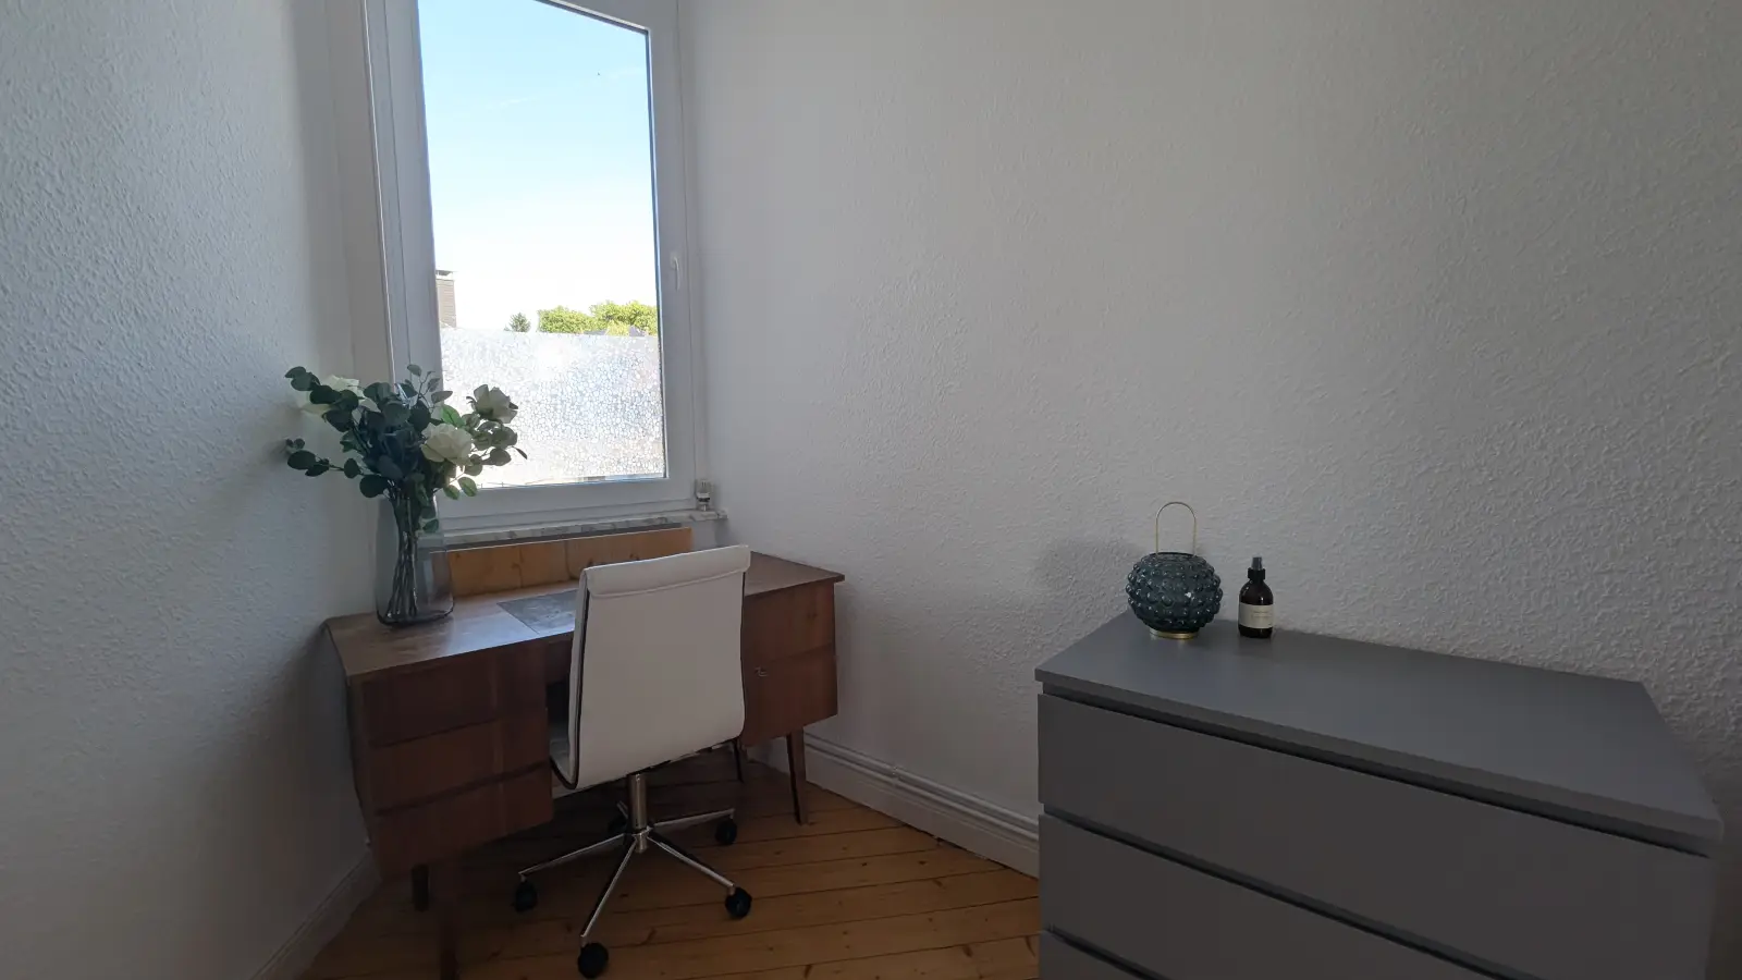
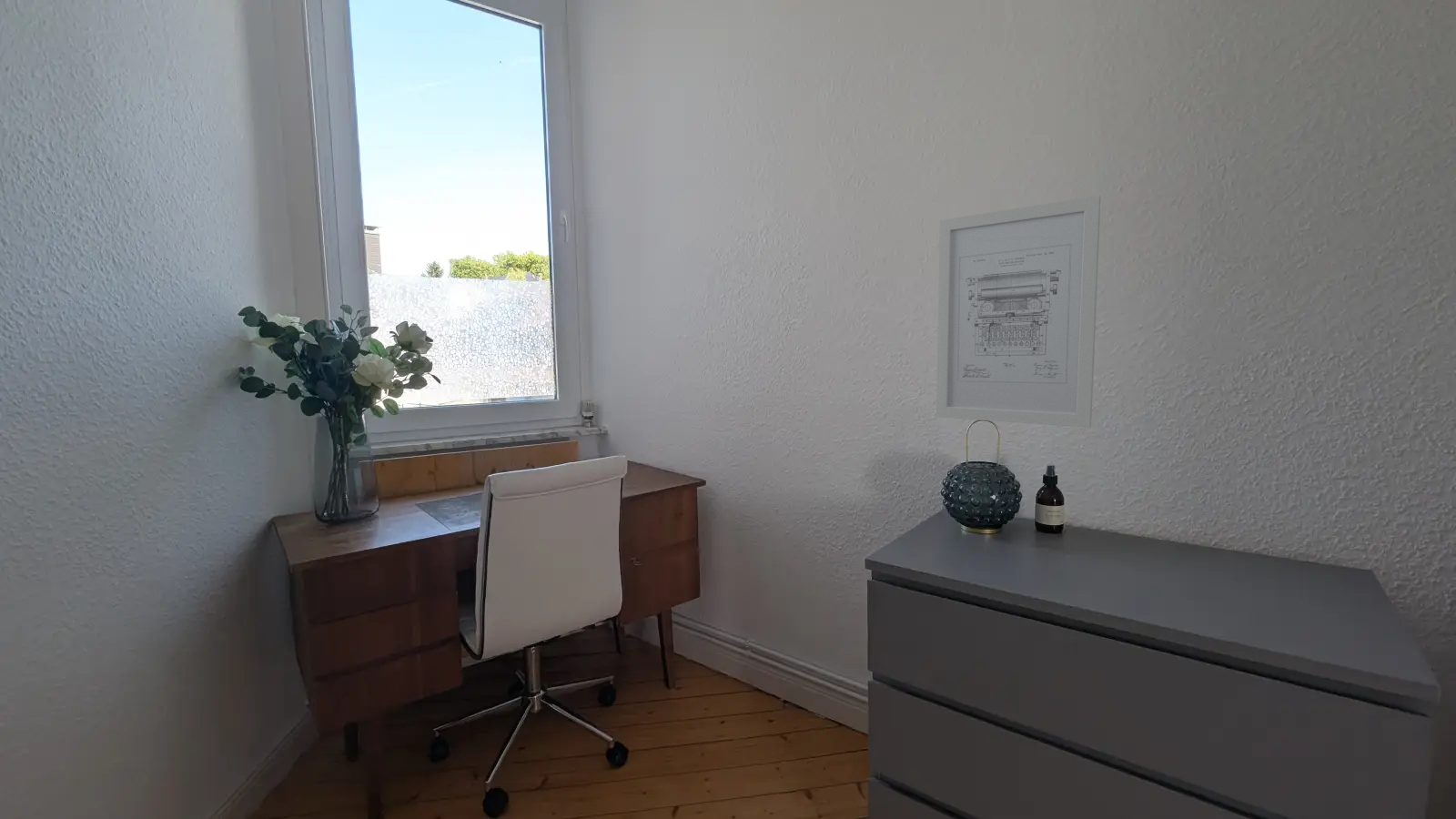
+ wall art [935,195,1102,429]
